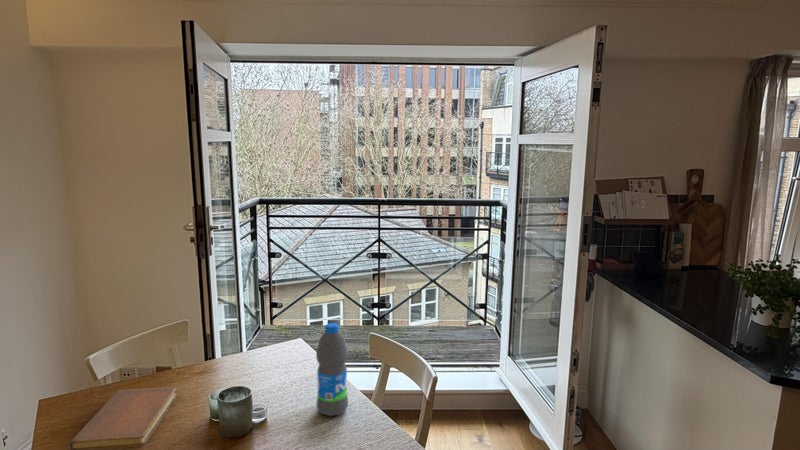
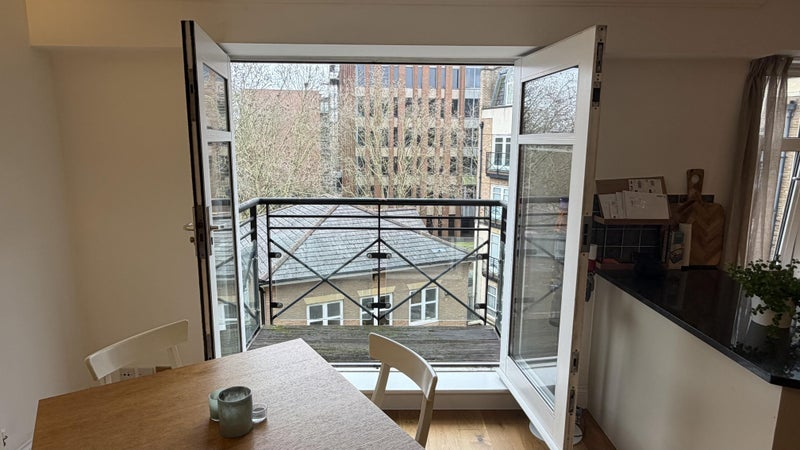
- notebook [69,386,178,450]
- water bottle [315,322,349,417]
